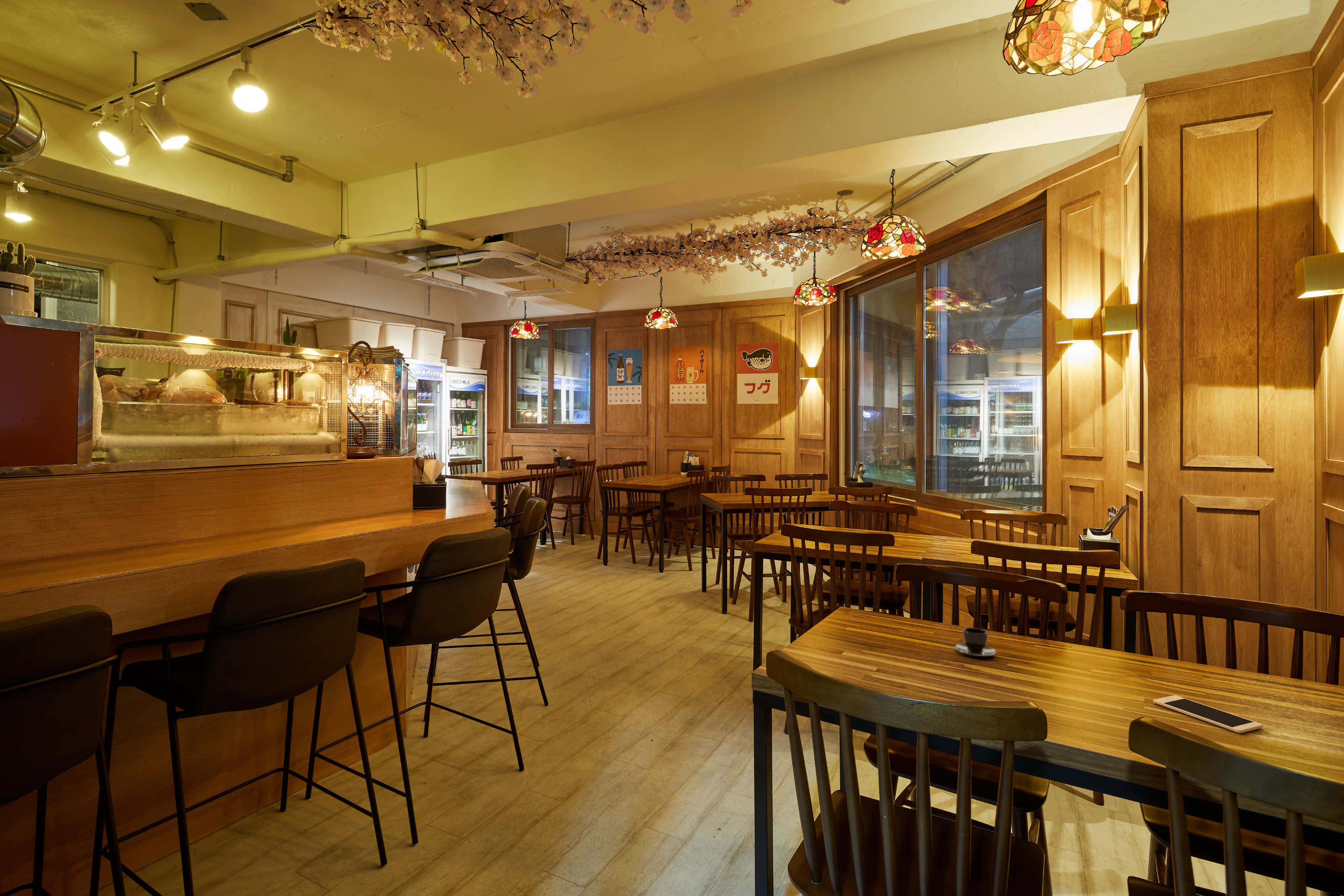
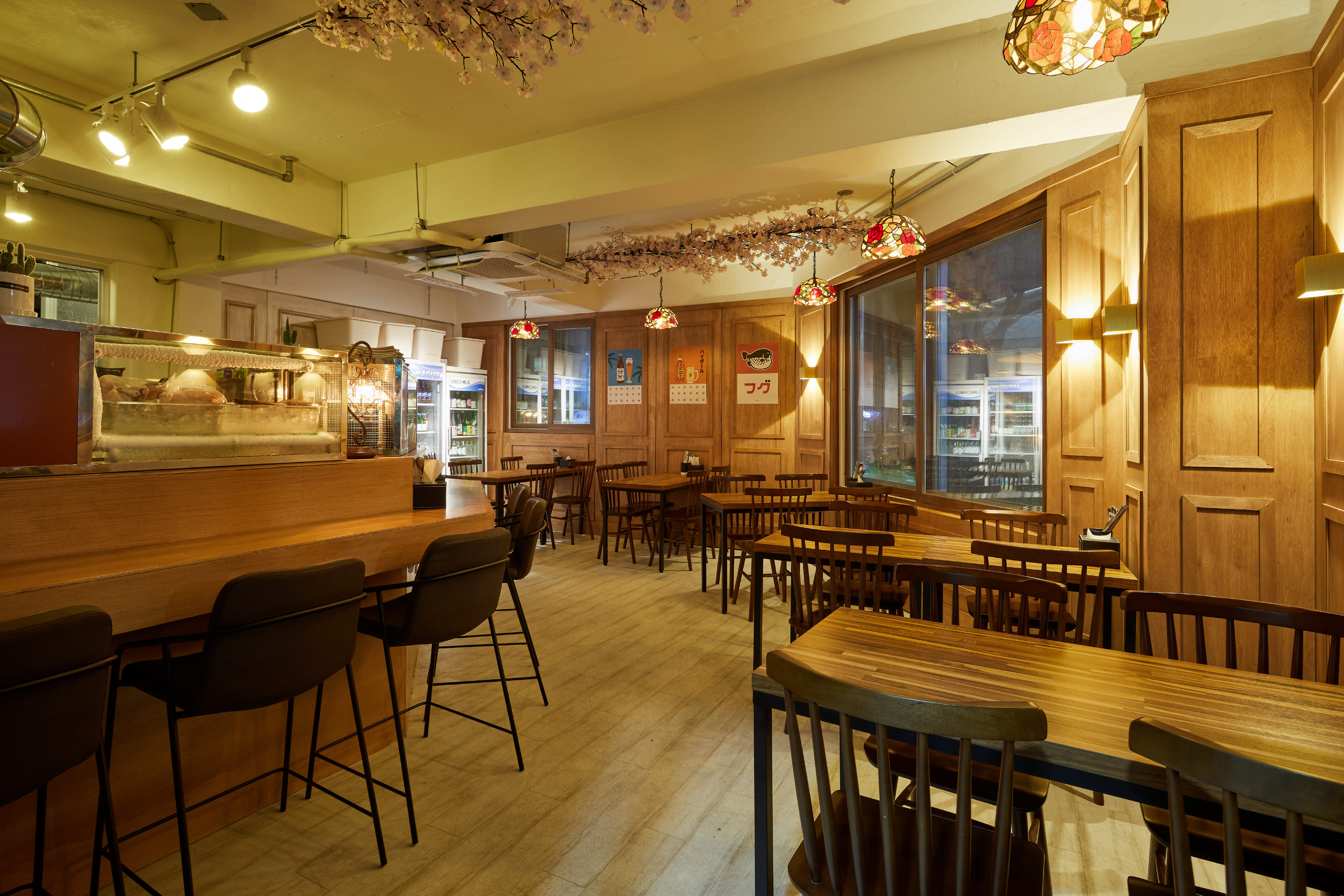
- cell phone [1153,695,1263,734]
- teacup [955,627,997,656]
